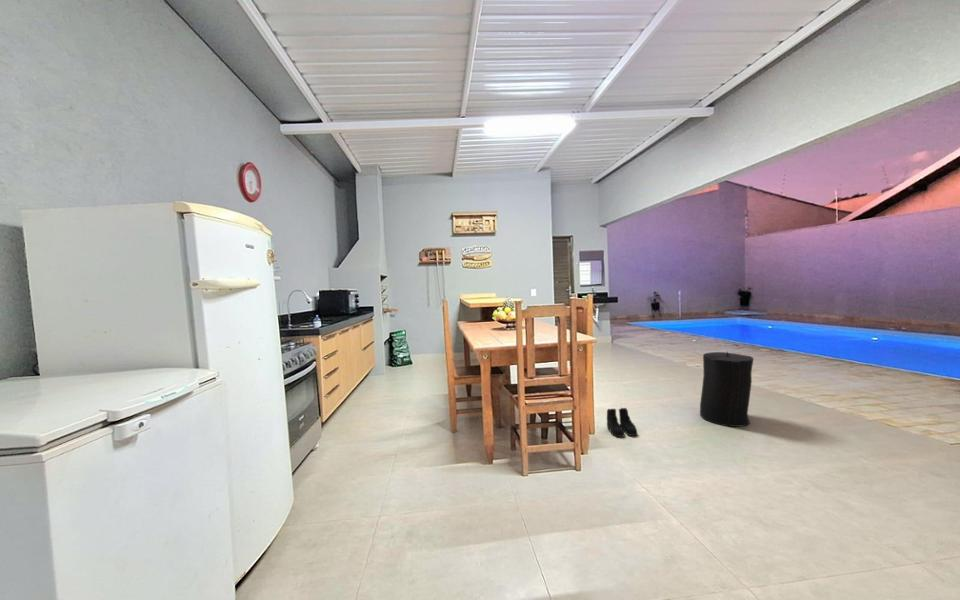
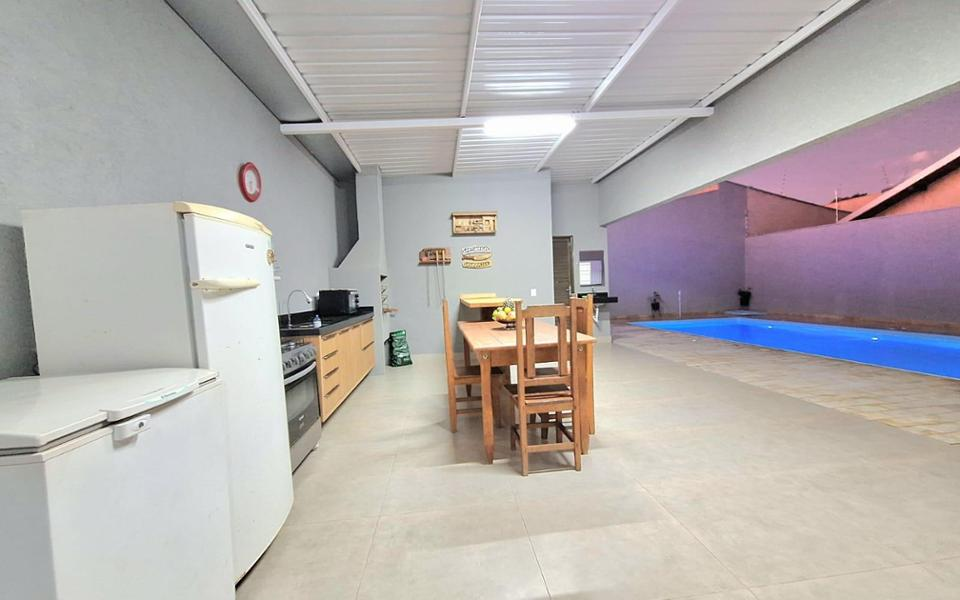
- boots [606,407,638,438]
- trash can [699,350,754,428]
